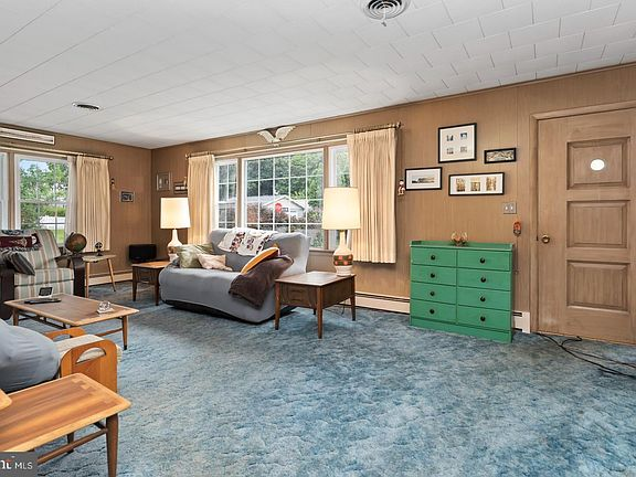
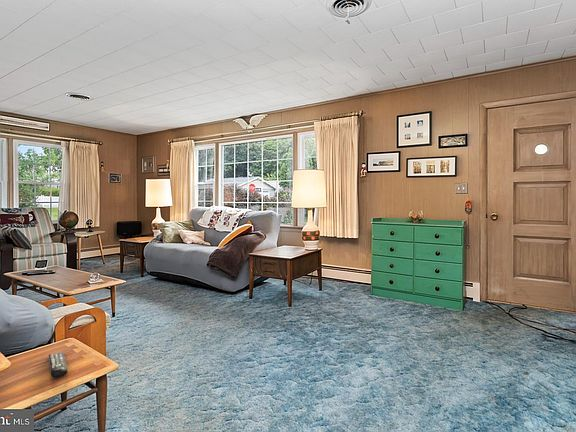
+ remote control [48,351,68,379]
